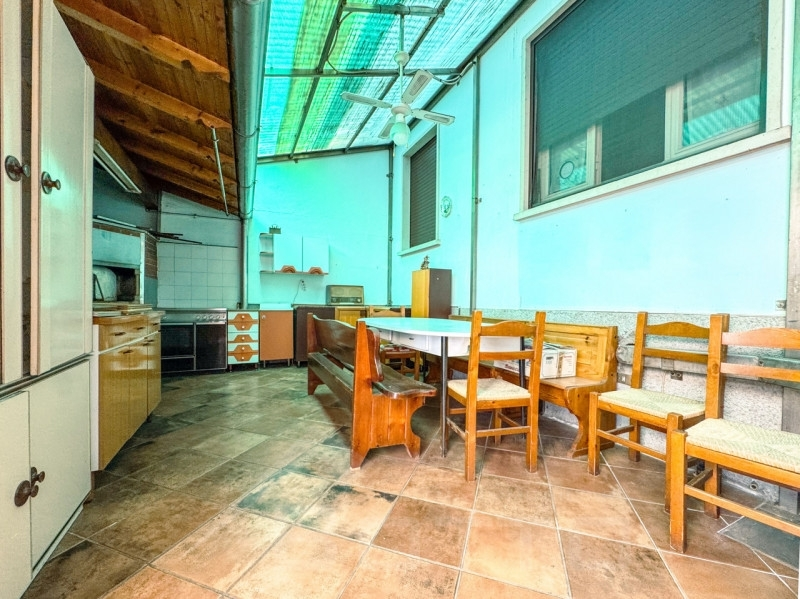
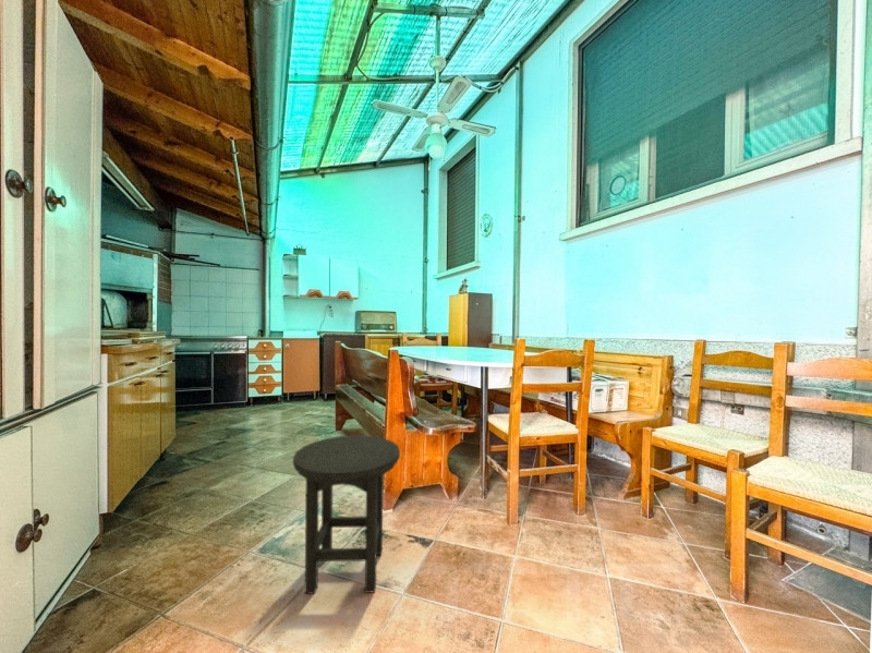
+ stool [292,434,401,595]
